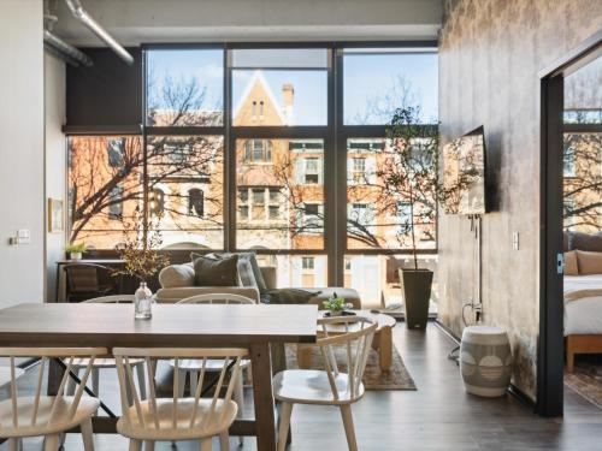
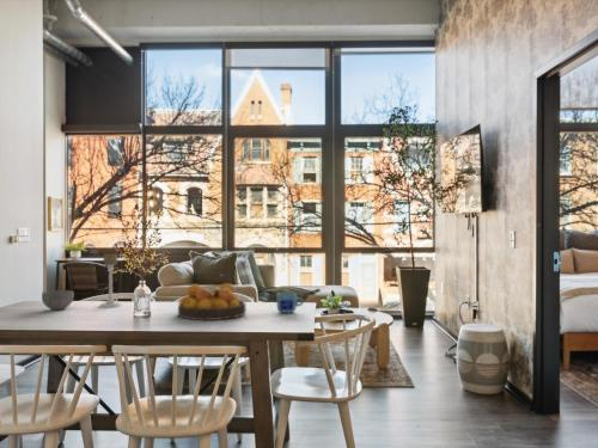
+ mug [275,291,305,314]
+ fruit bowl [177,282,248,321]
+ bowl [41,289,75,312]
+ candle holder [98,252,123,308]
